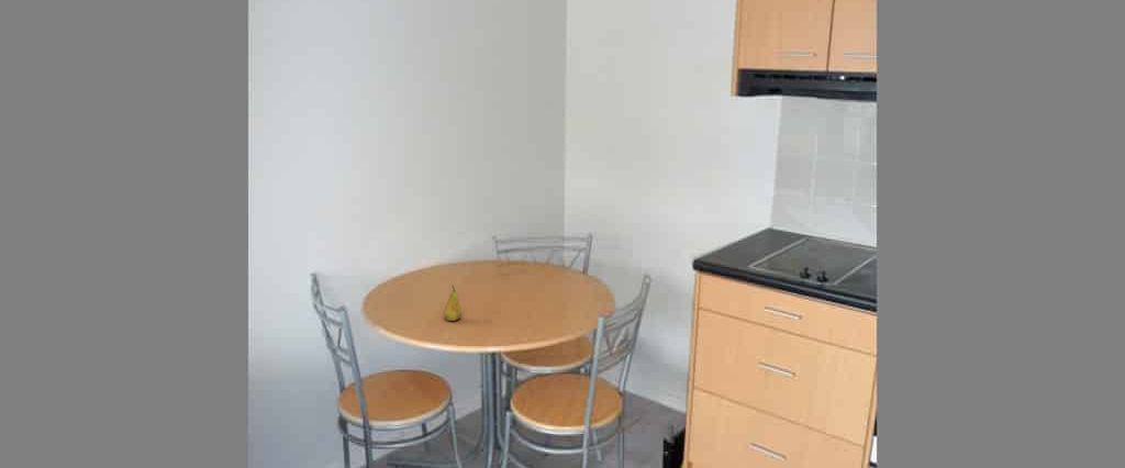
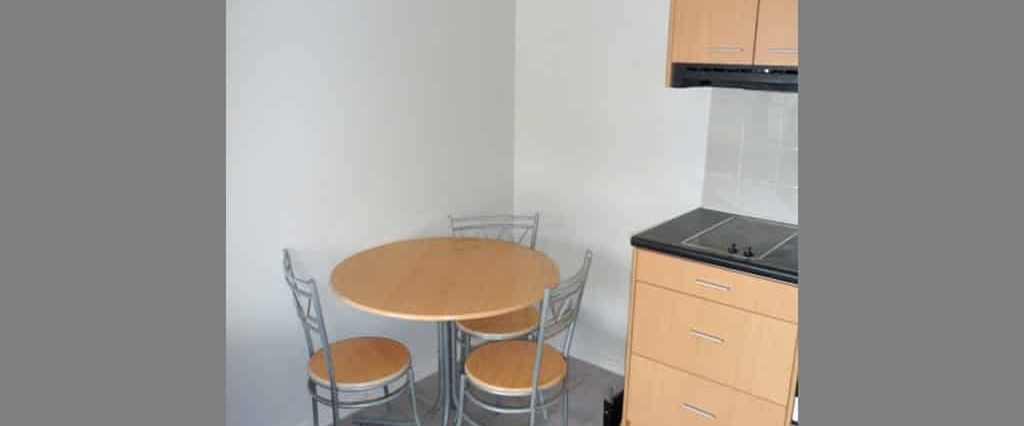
- fruit [443,285,463,322]
